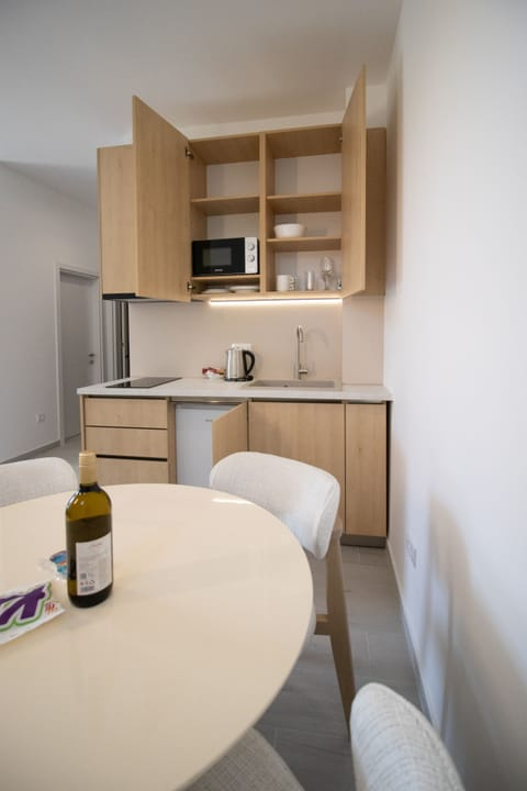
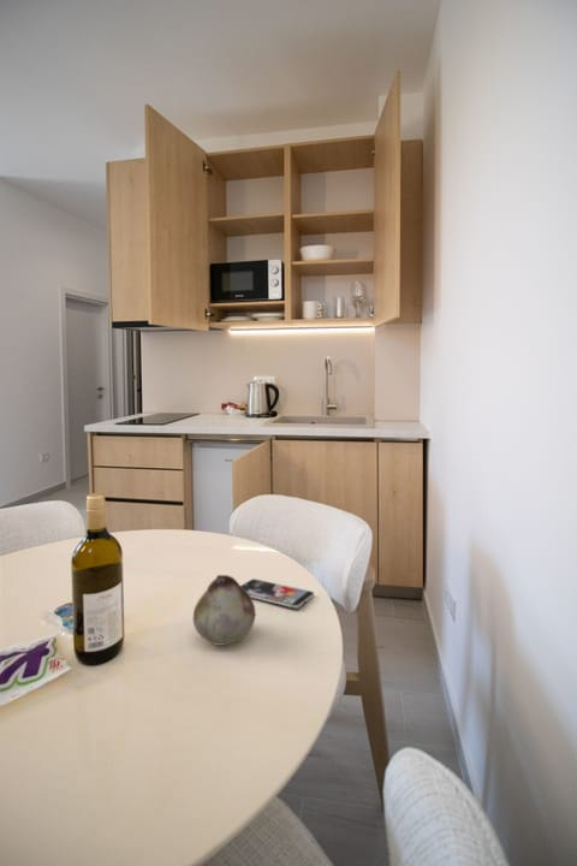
+ smartphone [240,577,315,610]
+ fruit [192,574,257,646]
